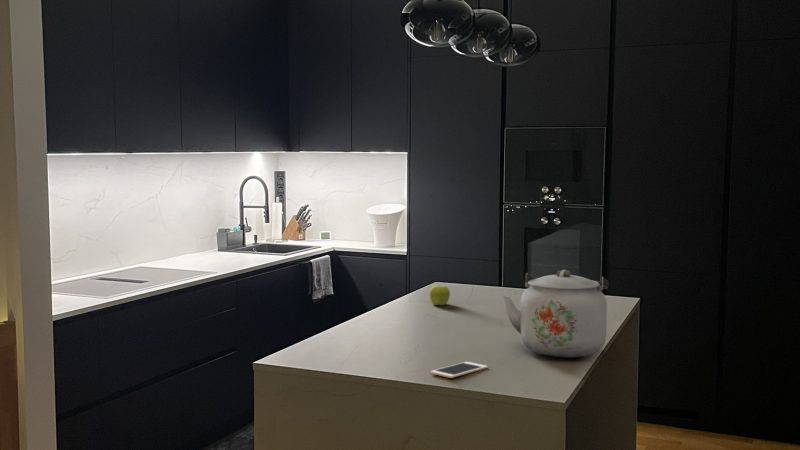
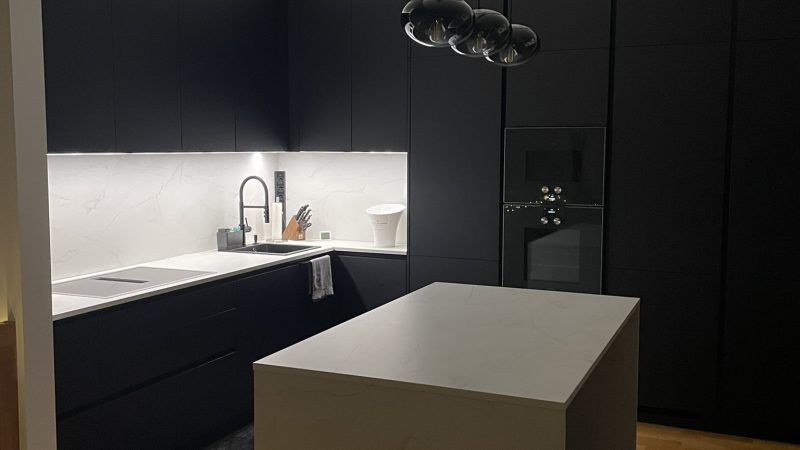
- kettle [502,269,610,358]
- fruit [428,284,451,306]
- cell phone [430,361,489,379]
